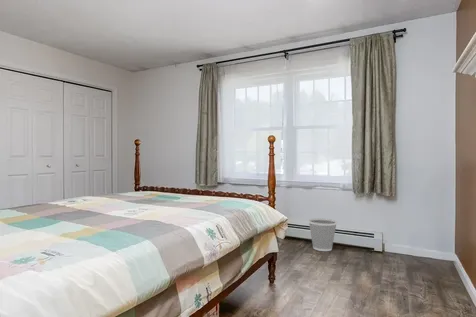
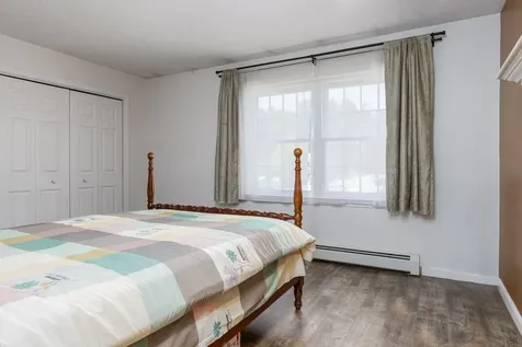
- wastebasket [307,217,338,252]
